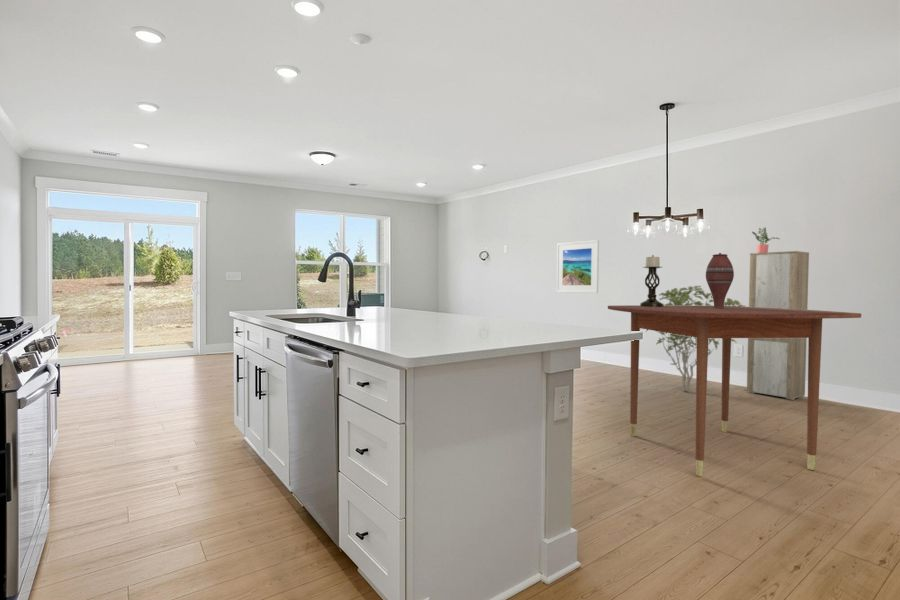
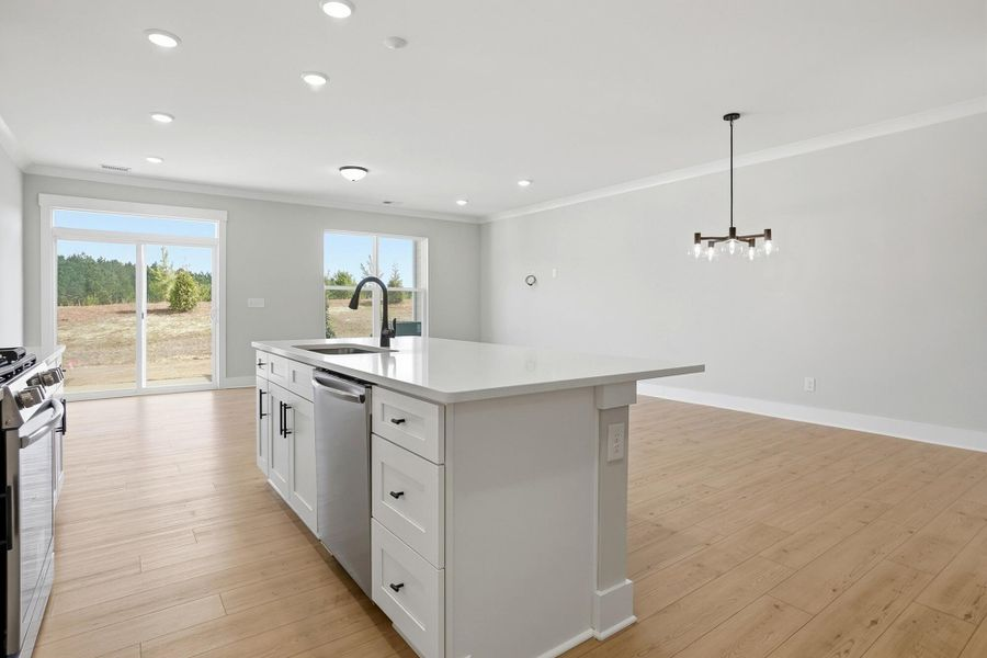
- dining table [607,304,862,477]
- cabinet [746,250,810,401]
- vase [705,252,735,309]
- candle holder [639,254,664,307]
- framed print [556,239,600,294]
- potted plant [751,226,780,253]
- shrub [645,285,747,394]
